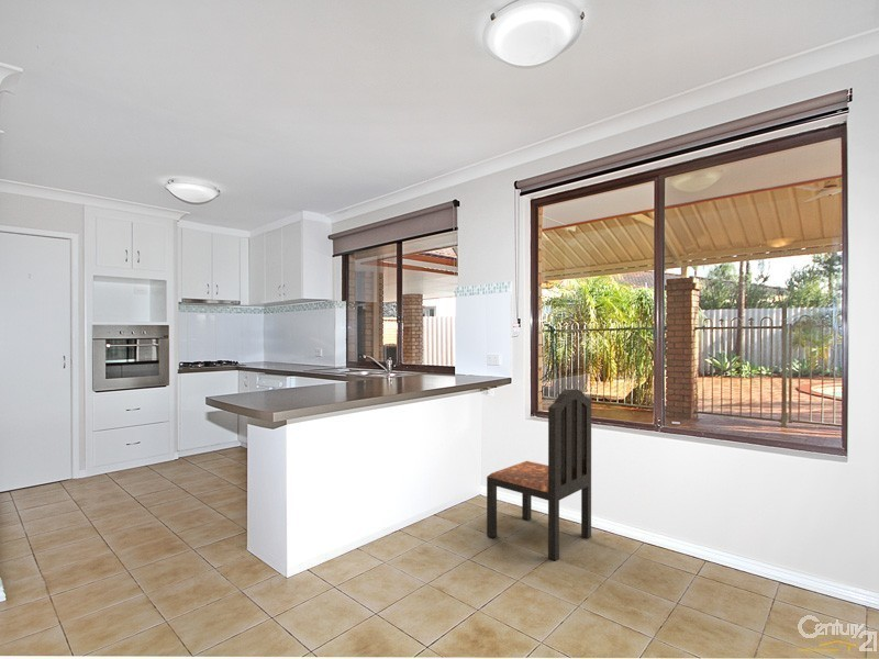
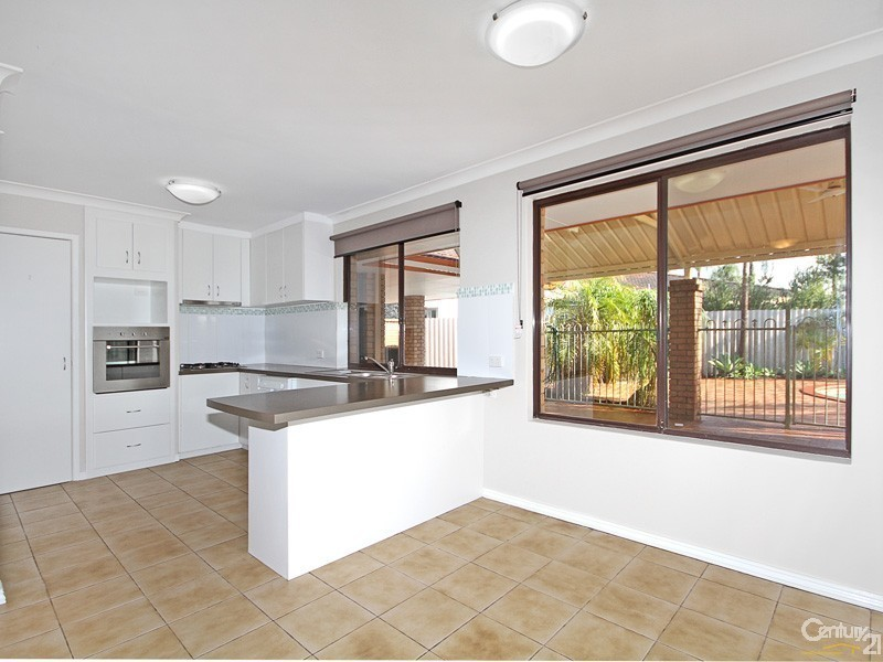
- dining chair [486,388,592,562]
